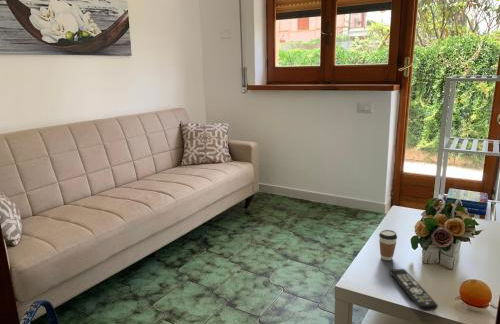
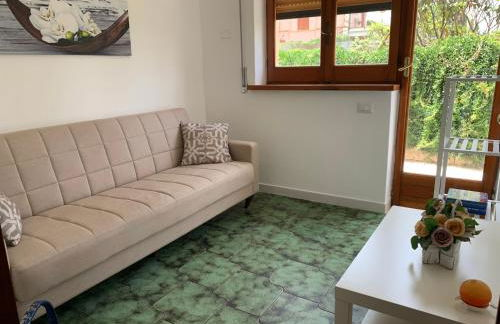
- remote control [389,268,439,312]
- coffee cup [378,229,398,261]
